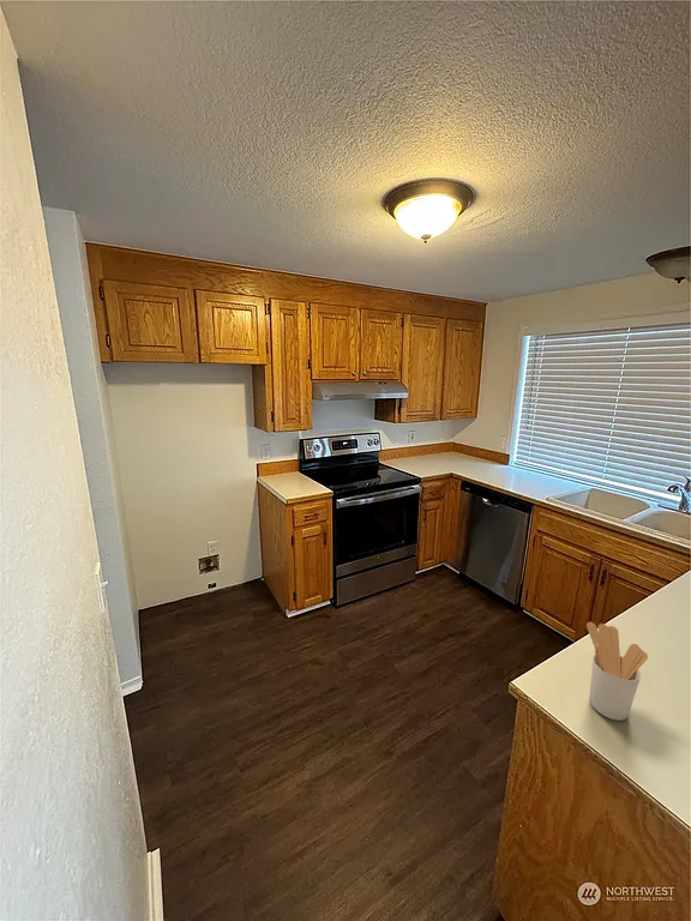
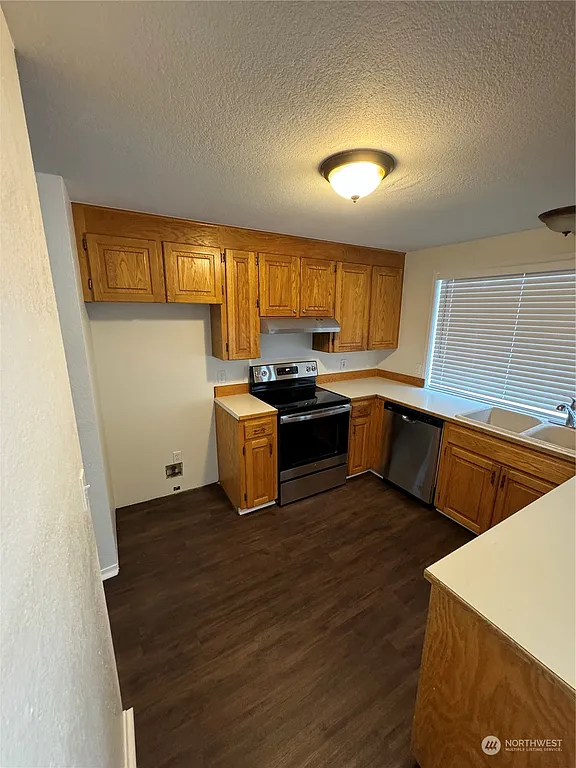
- utensil holder [585,621,649,722]
